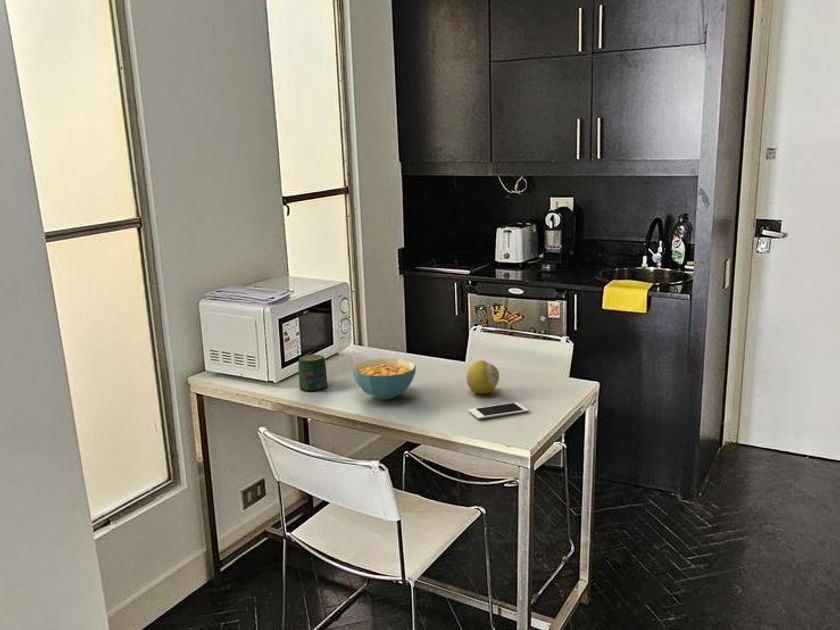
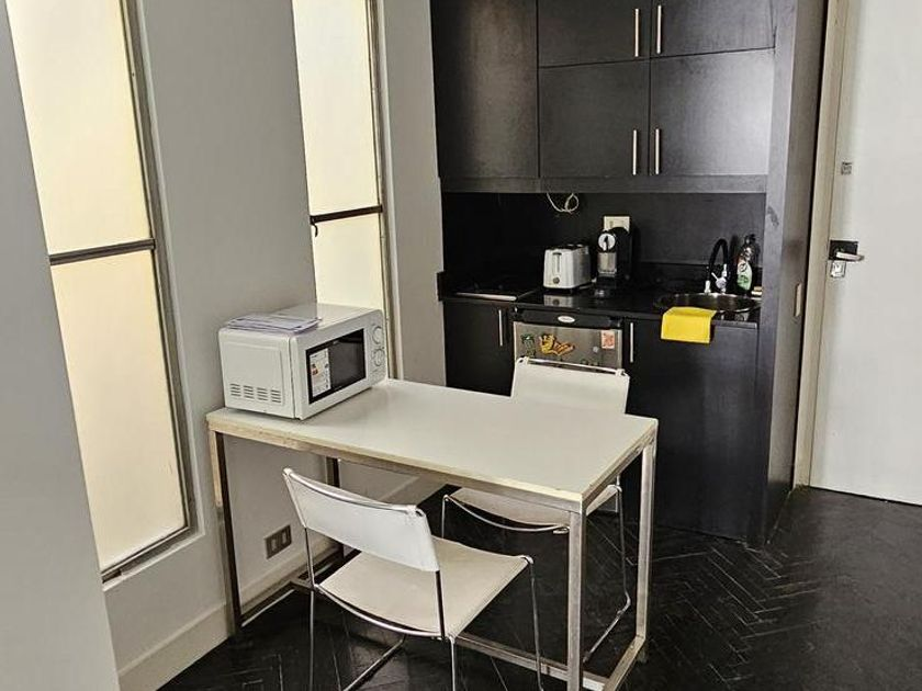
- cell phone [468,401,529,420]
- fruit [466,360,500,394]
- cereal bowl [351,357,417,400]
- jar [297,353,328,392]
